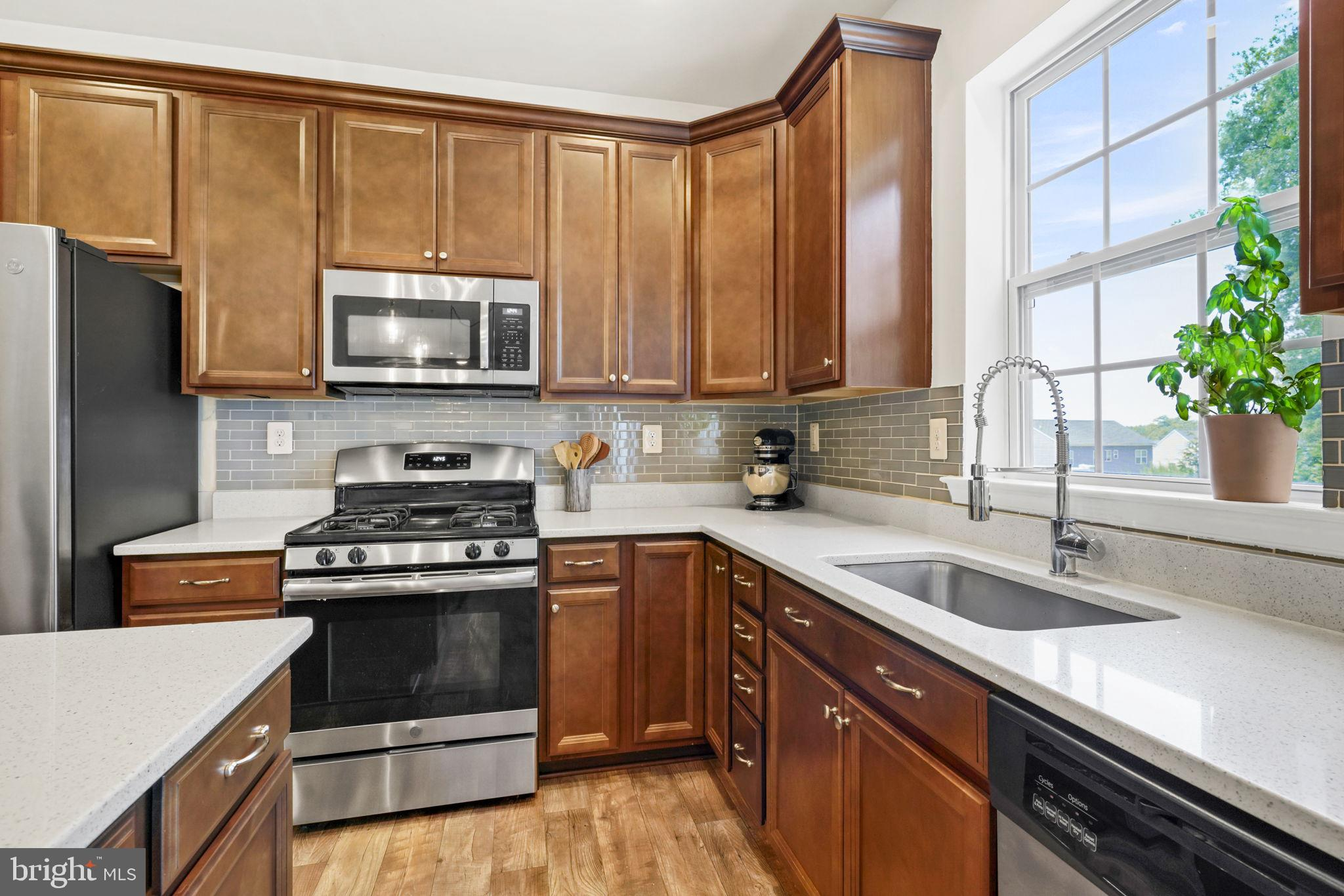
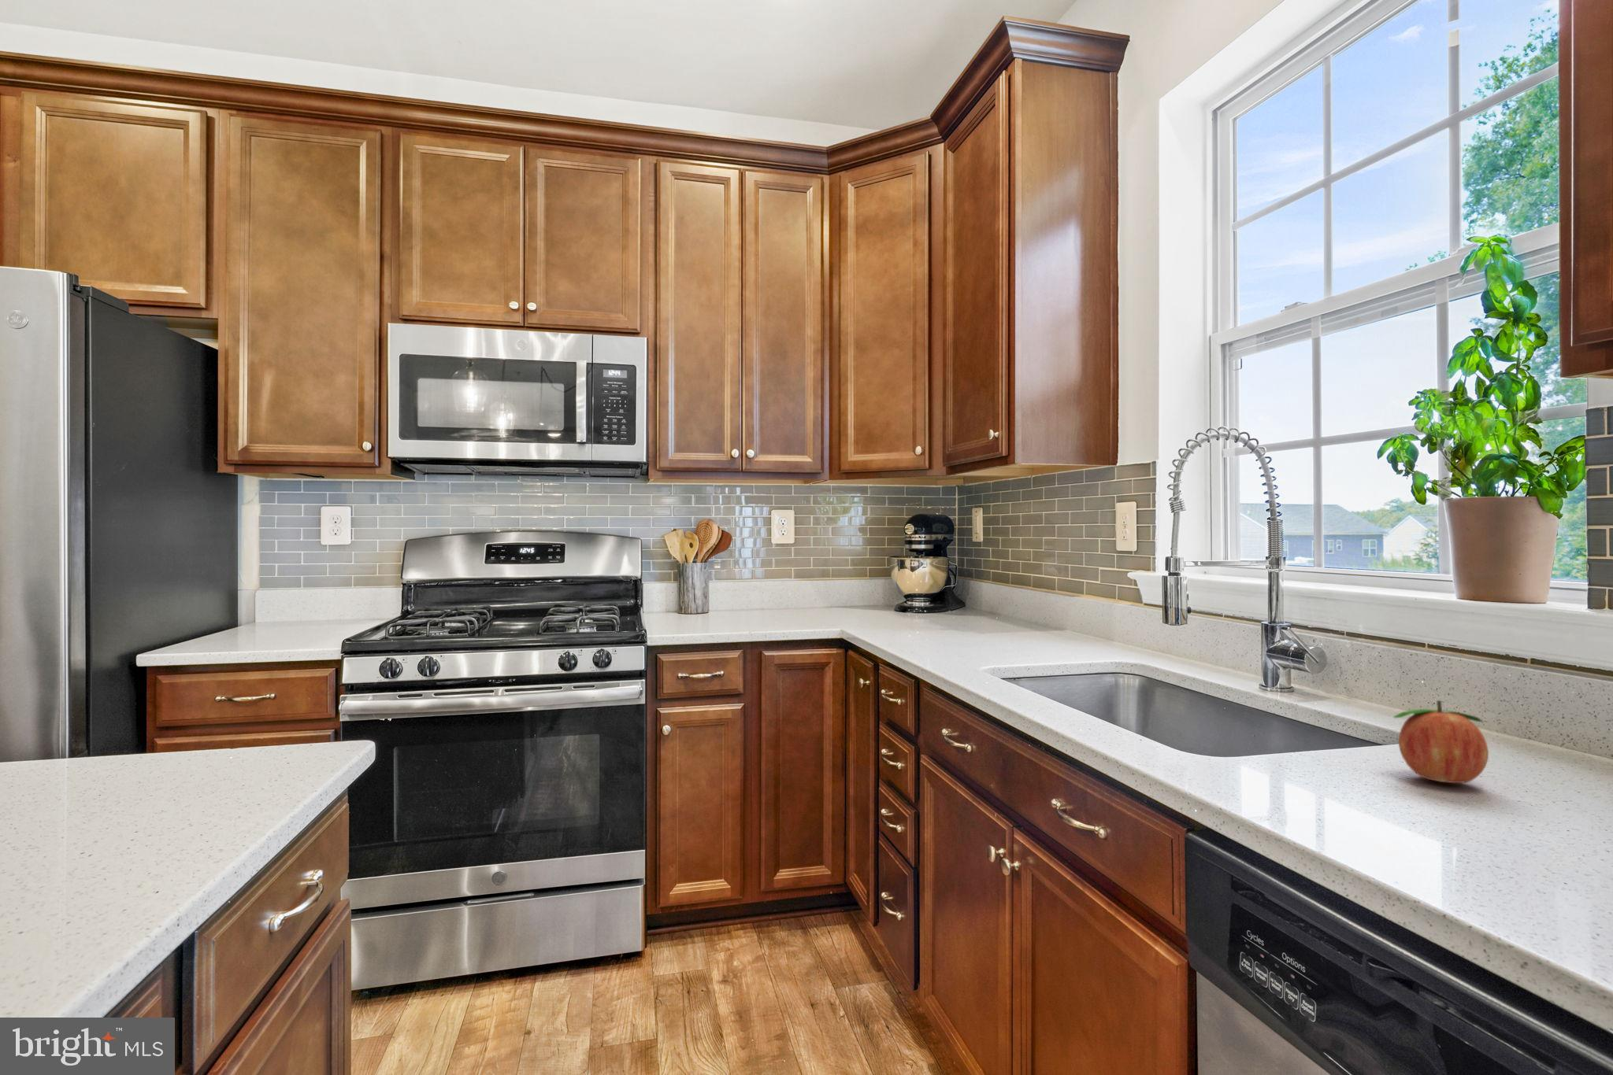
+ fruit [1392,699,1489,783]
